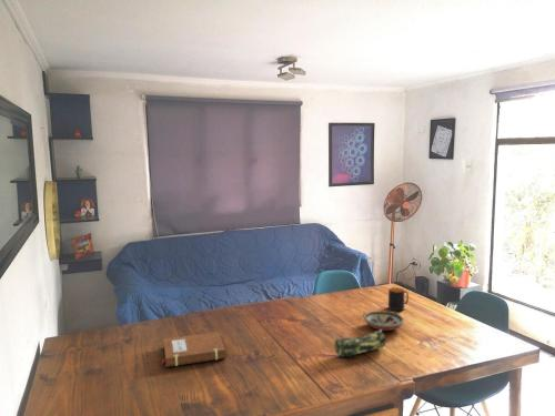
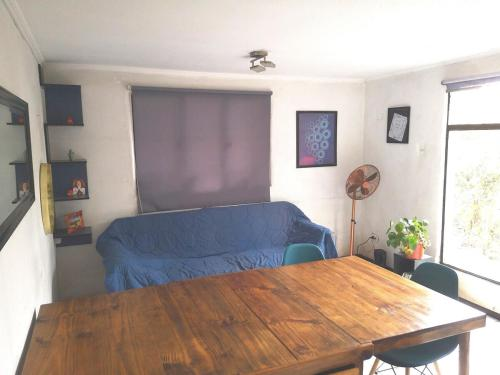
- decorative bowl [363,310,405,332]
- mug [387,286,410,312]
- notebook [161,331,228,368]
- pencil case [333,329,386,357]
